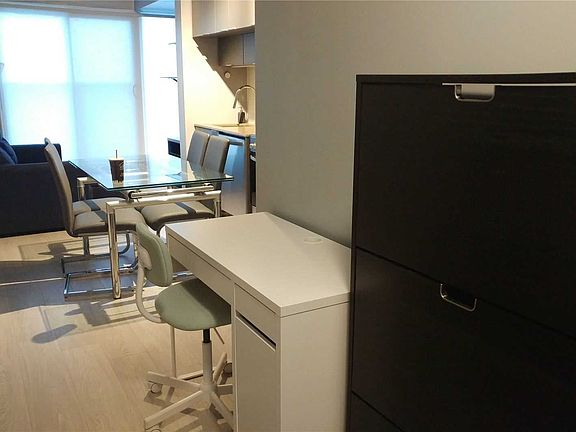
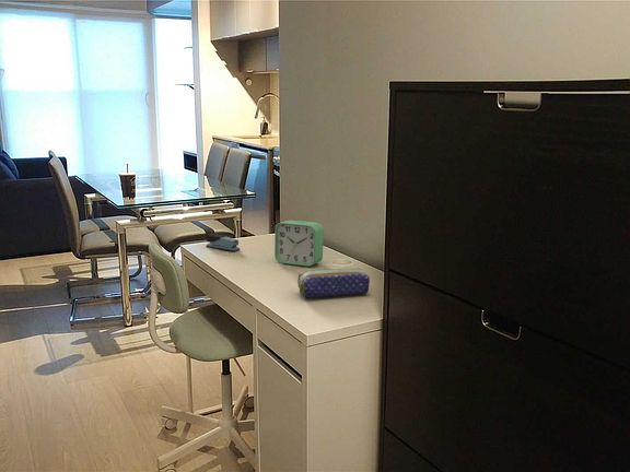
+ pencil case [296,267,371,298]
+ alarm clock [273,220,325,268]
+ stapler [206,233,241,252]
